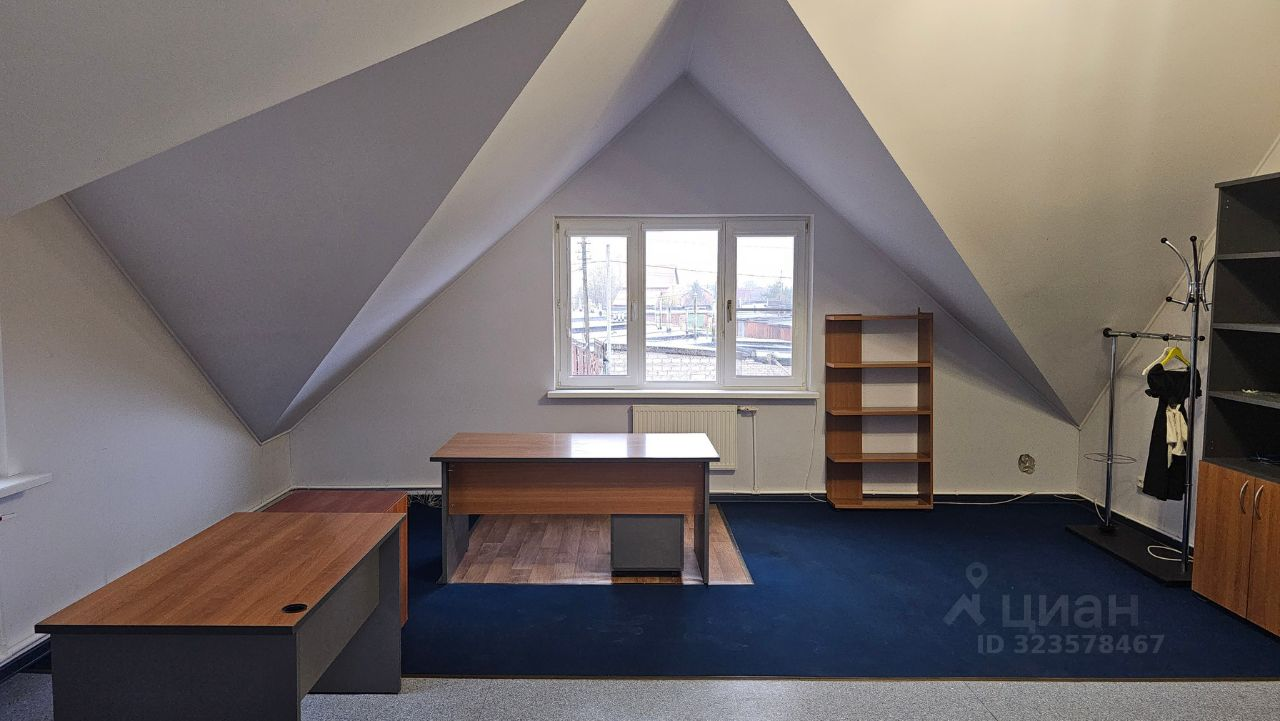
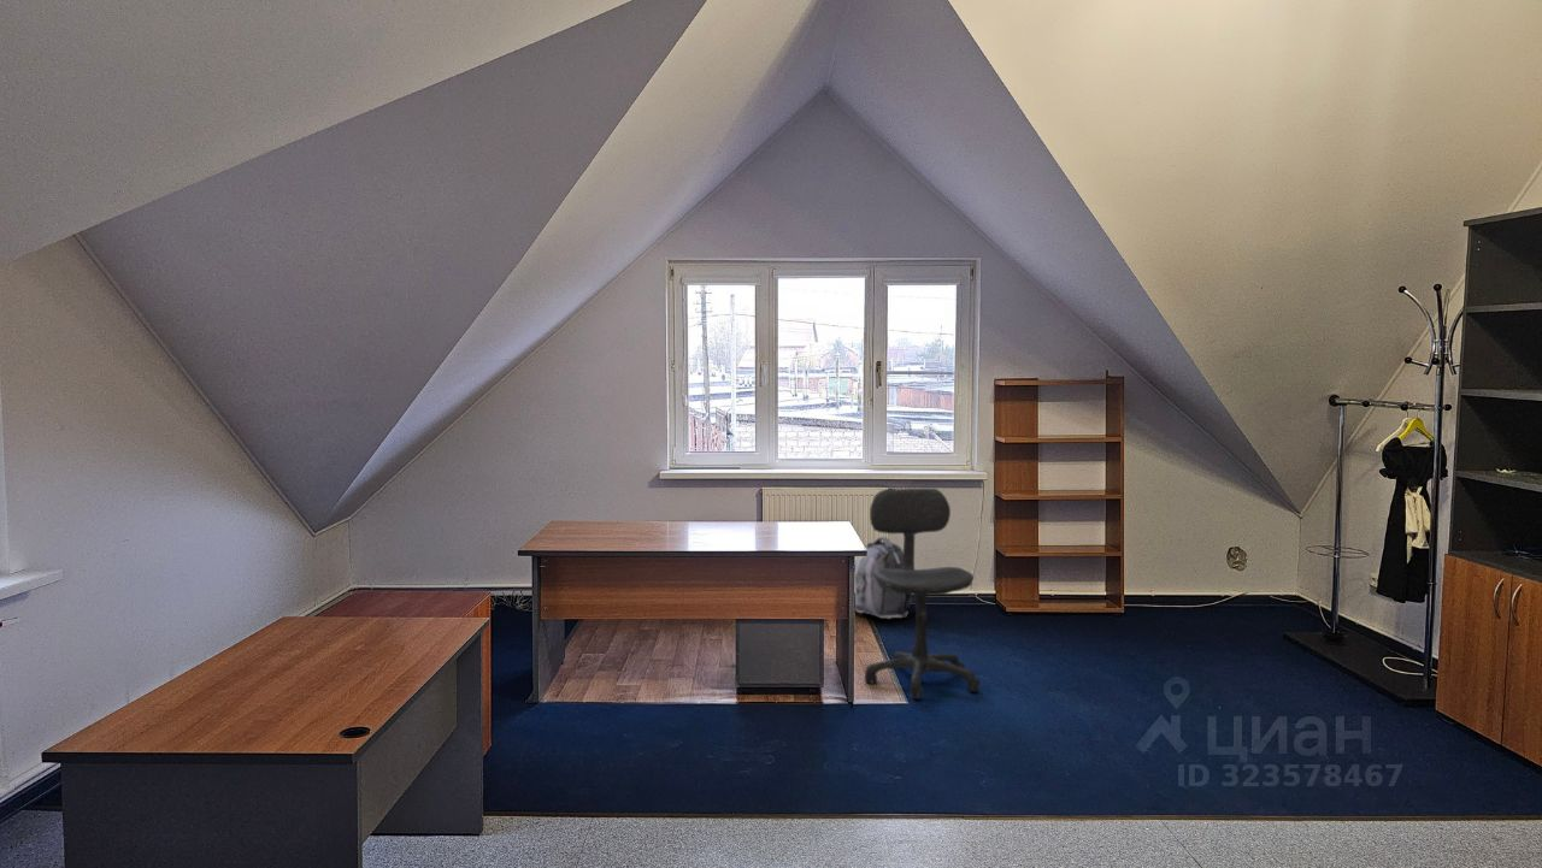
+ backpack [854,536,913,620]
+ office chair [864,488,981,699]
